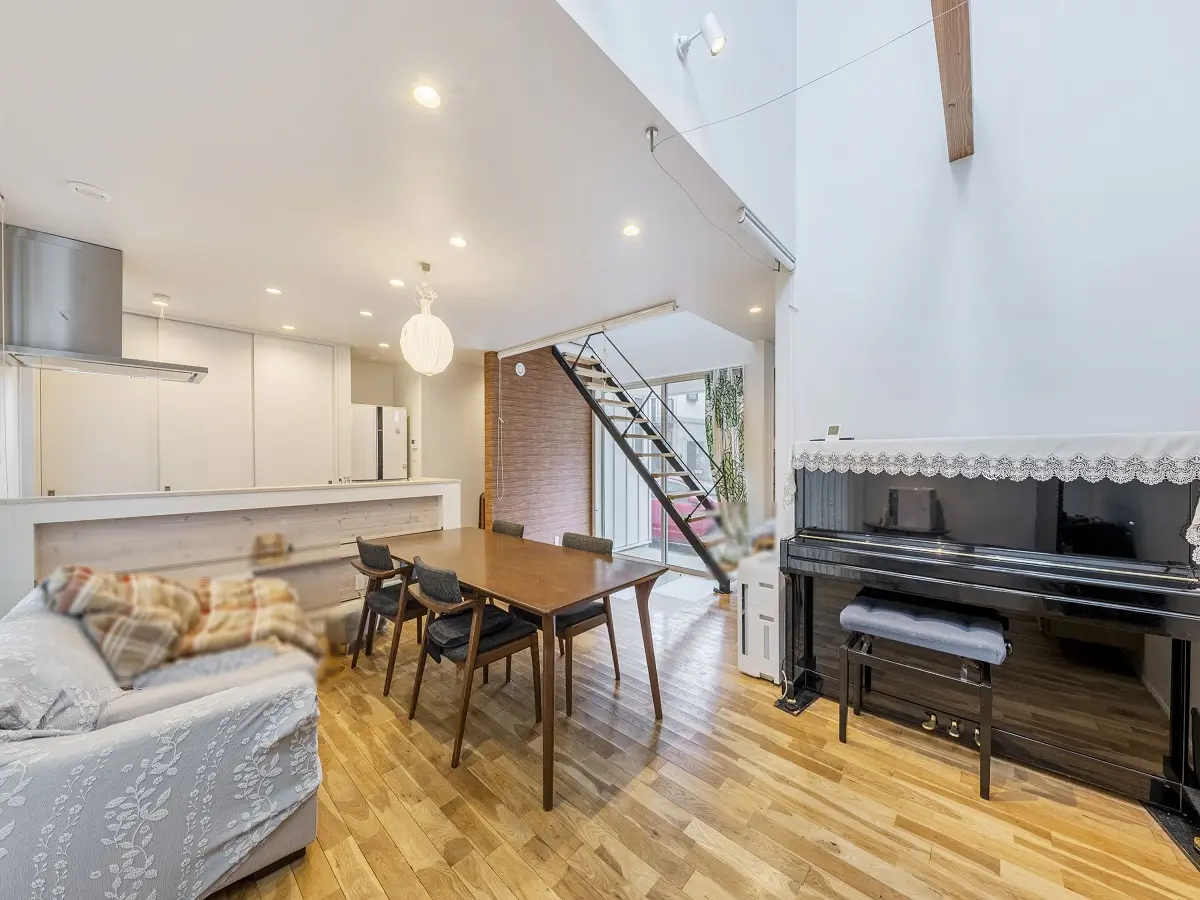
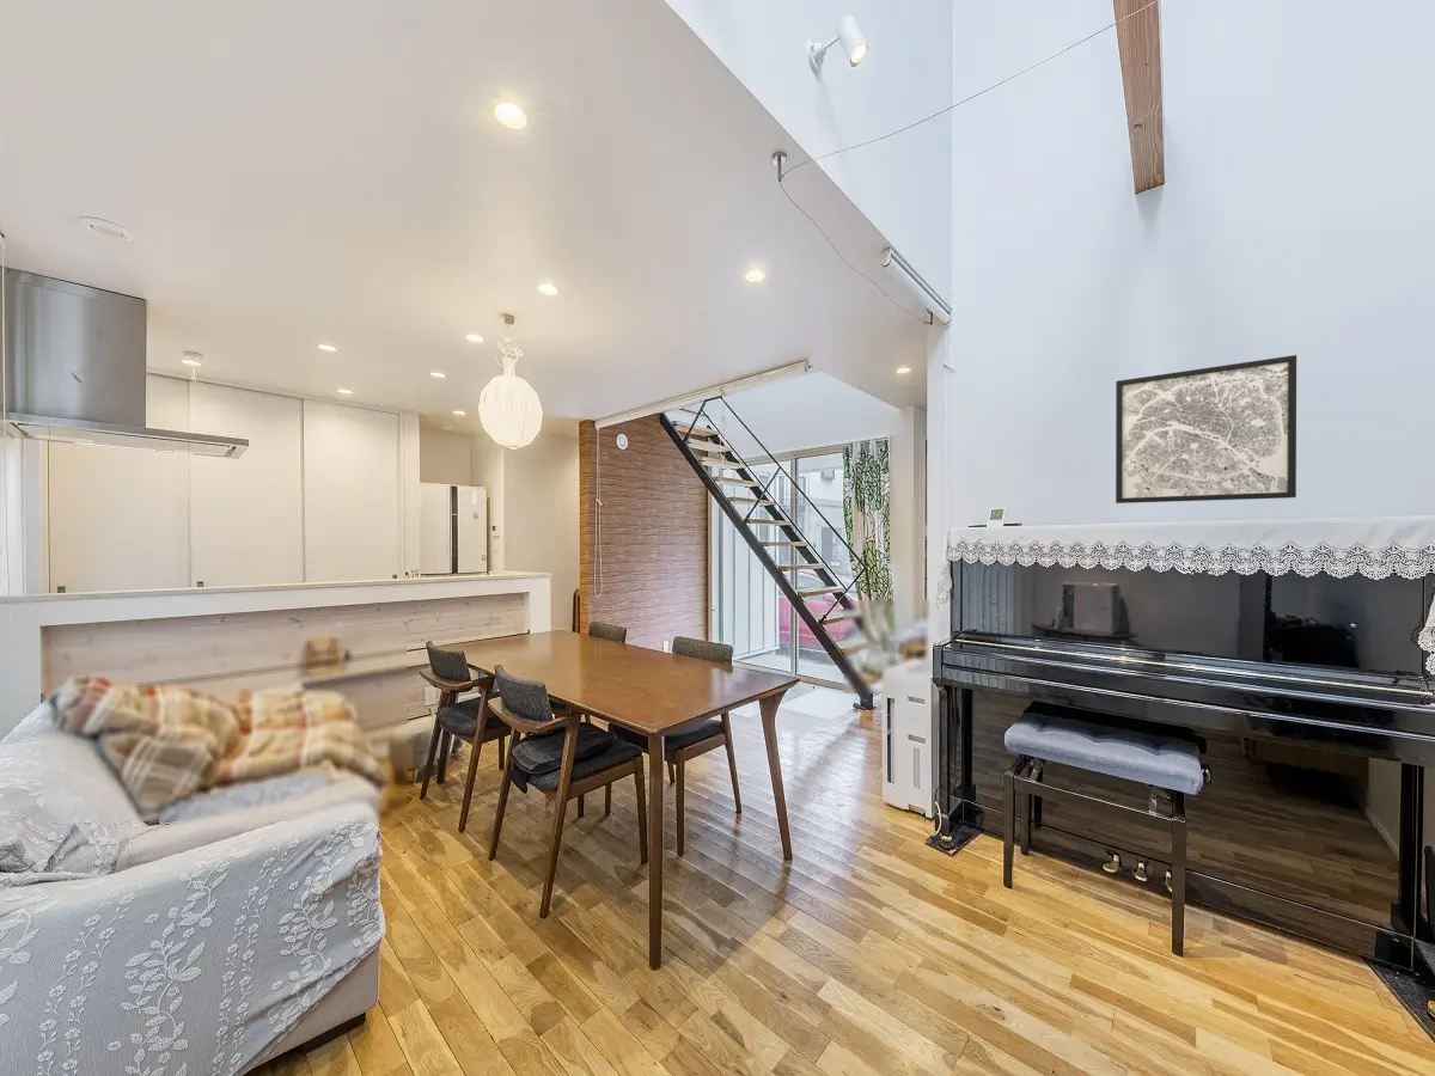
+ wall art [1115,354,1297,505]
